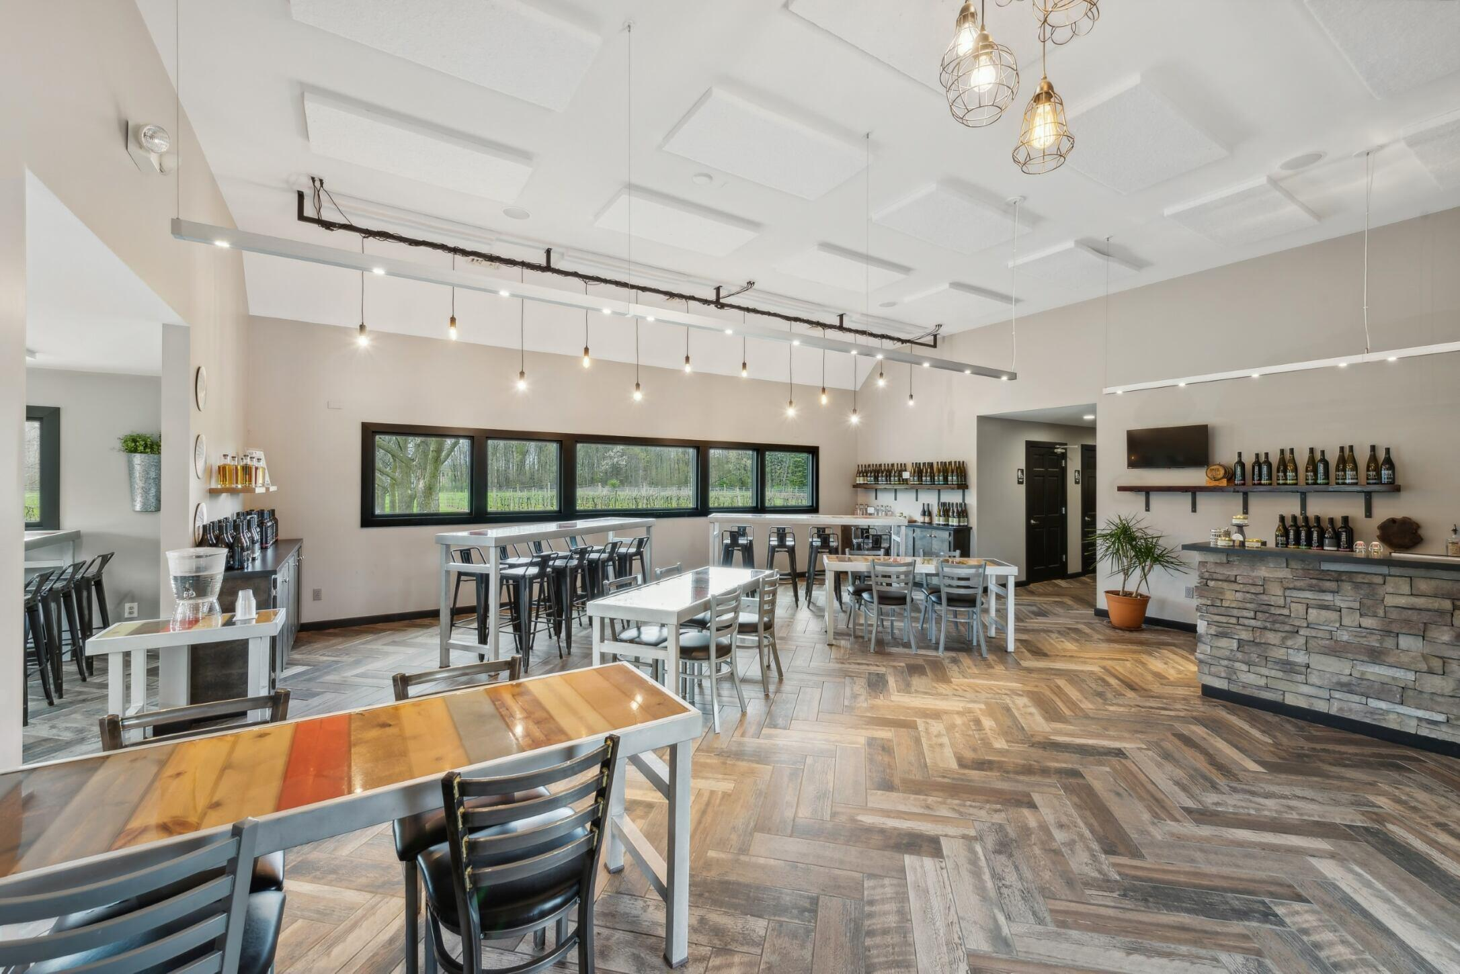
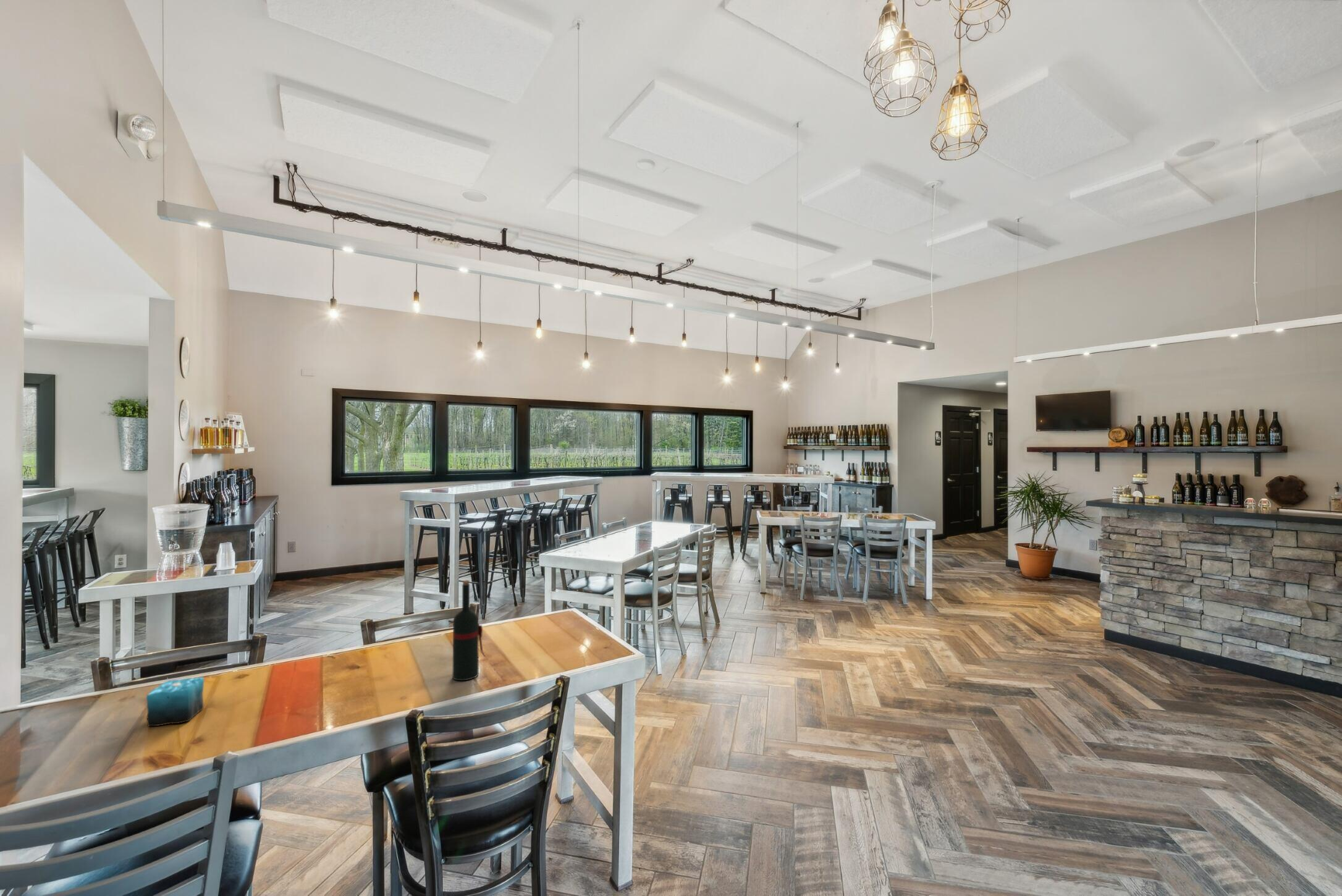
+ candle [146,672,205,727]
+ wine bottle [452,579,486,682]
